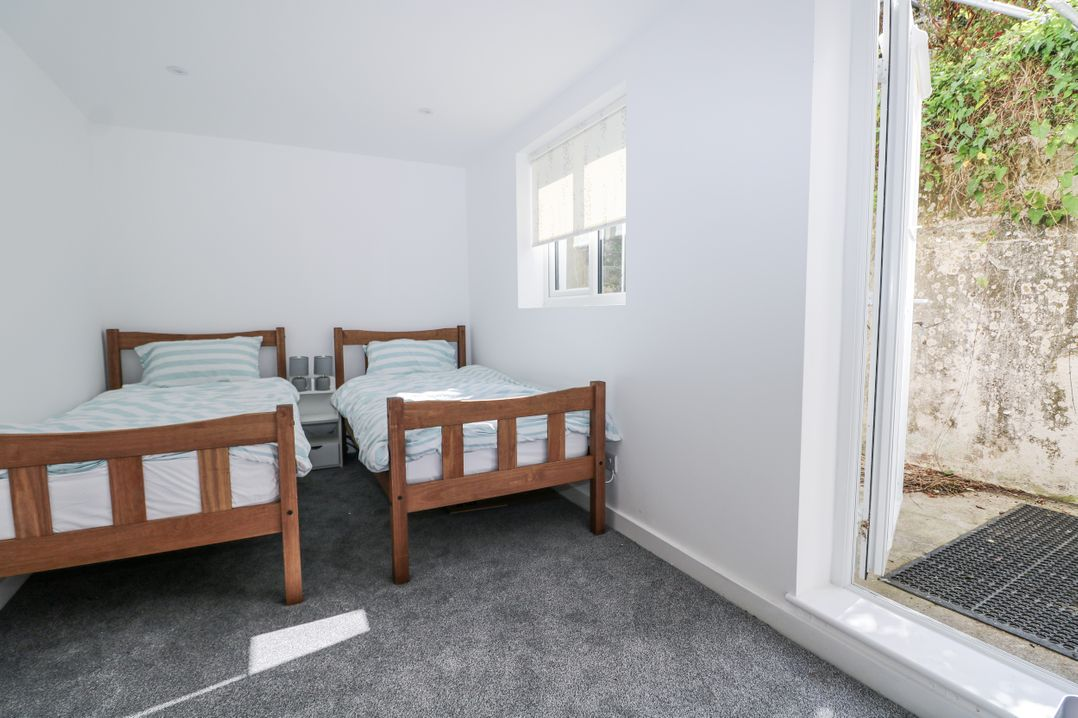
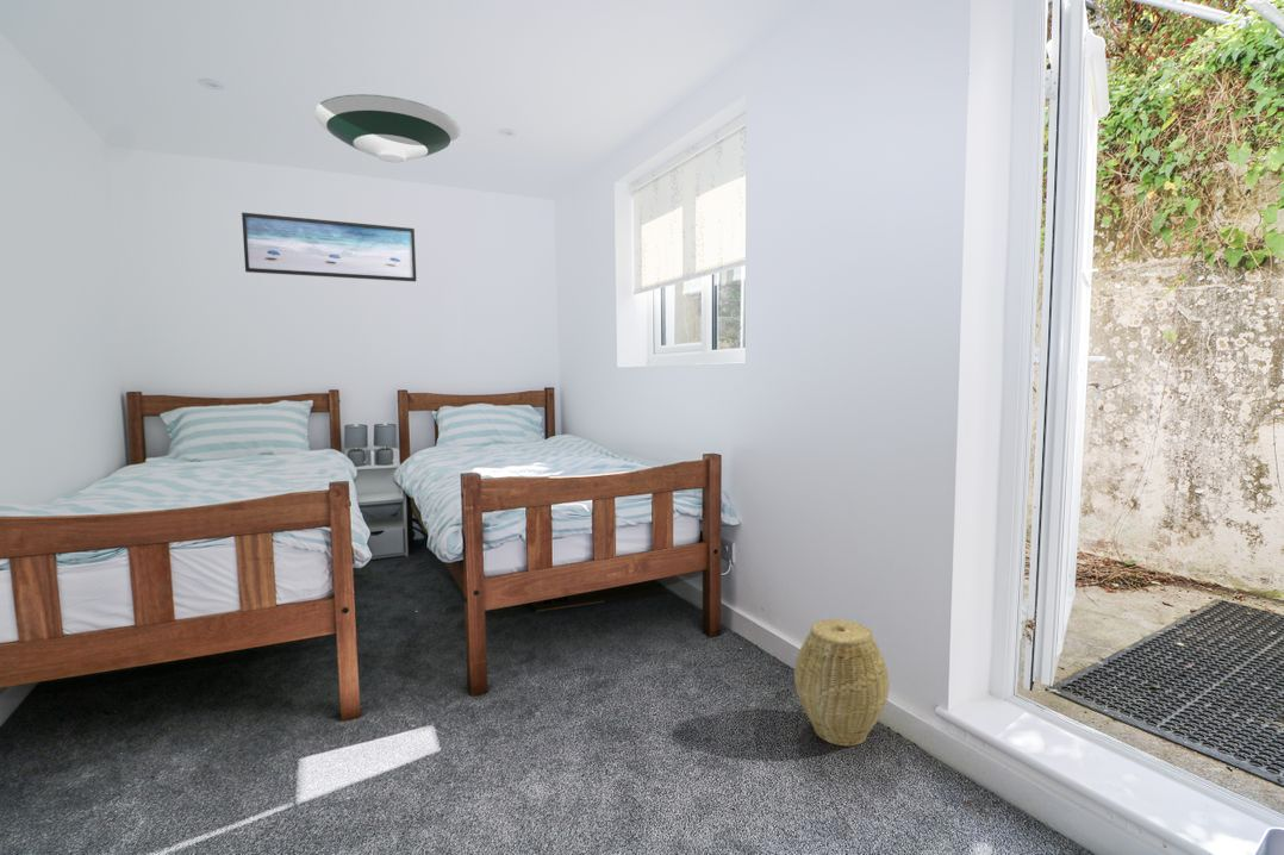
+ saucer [313,93,462,164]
+ wall art [241,211,417,282]
+ woven basket [793,618,890,747]
